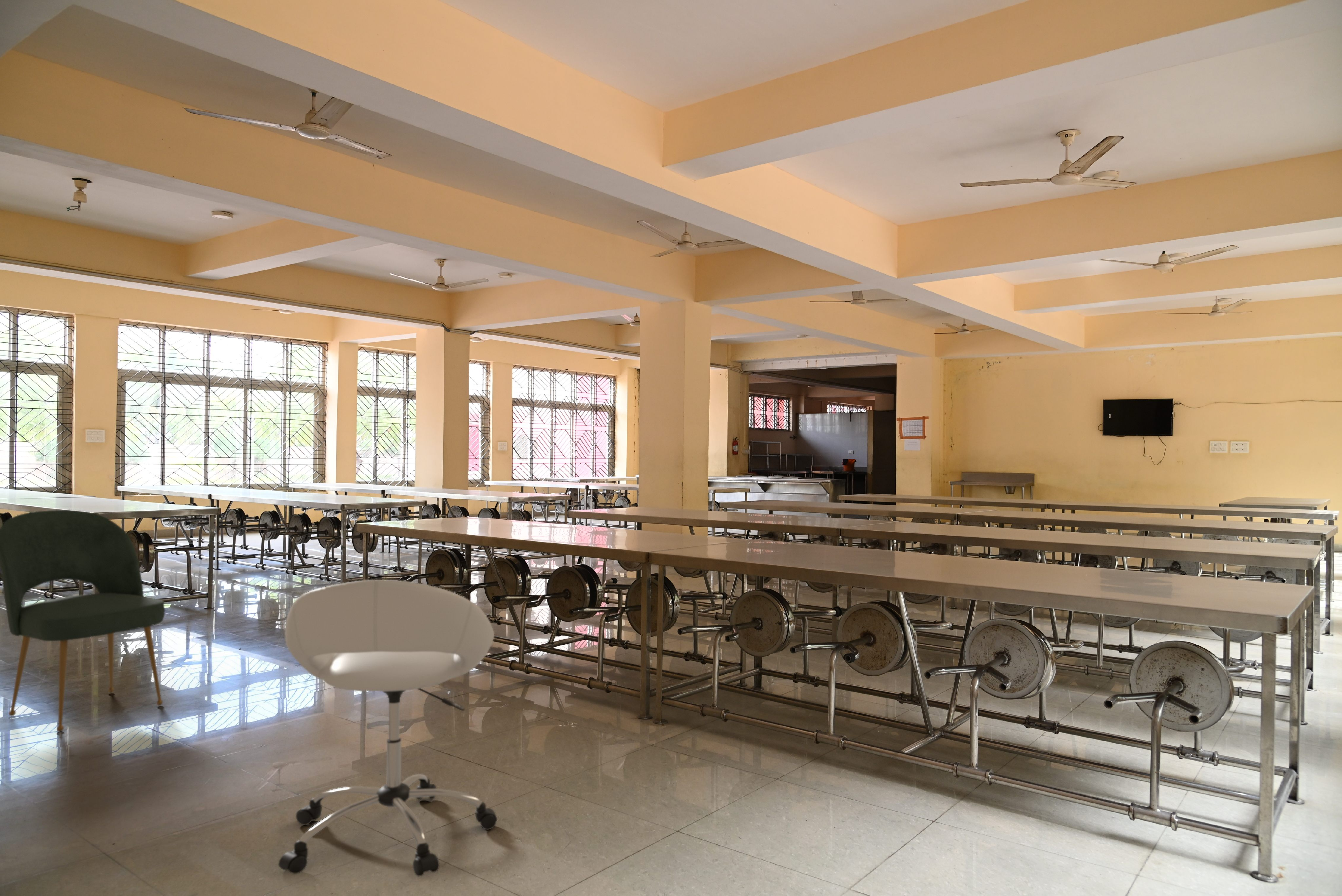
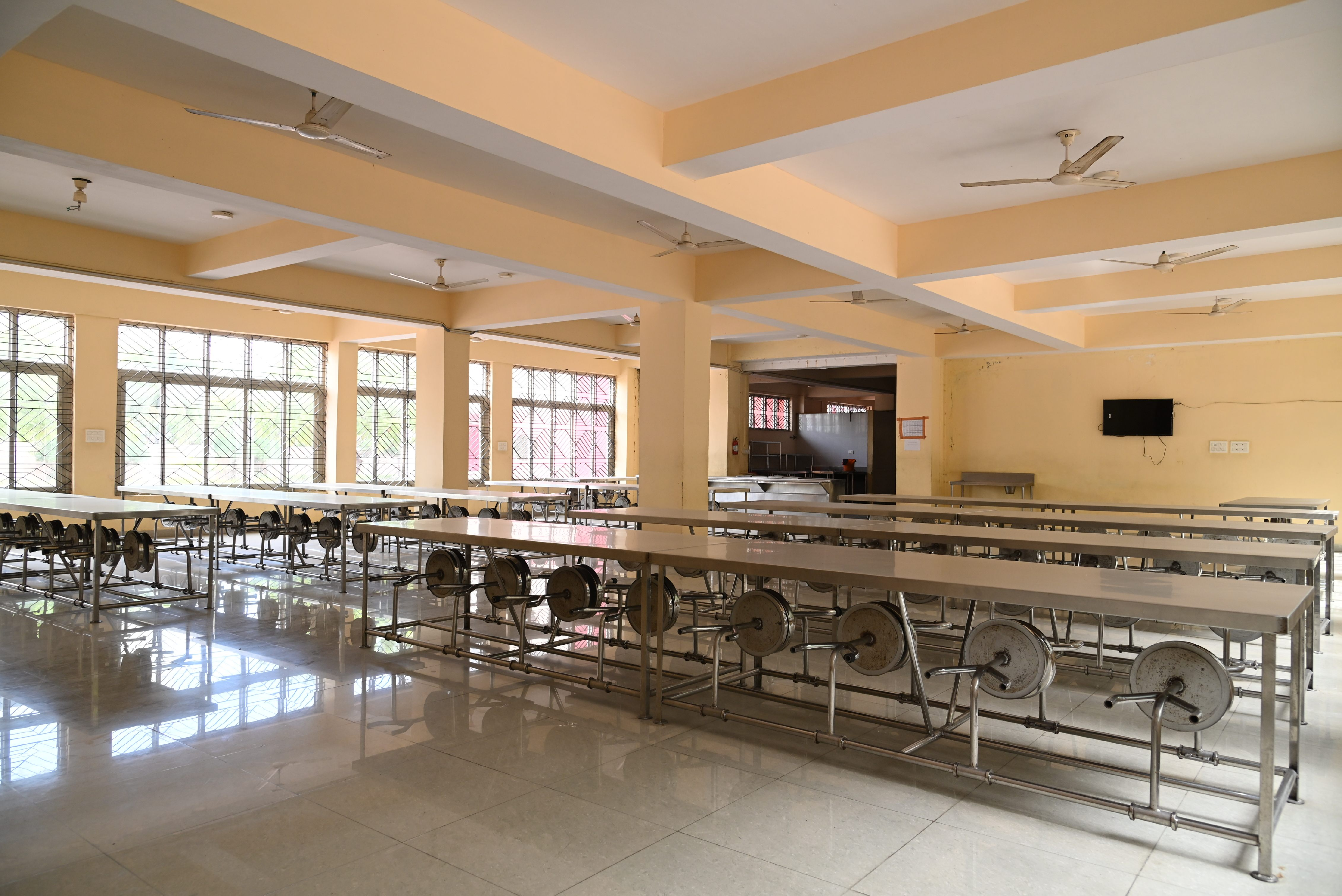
- chair [278,579,498,877]
- chair [0,510,165,732]
